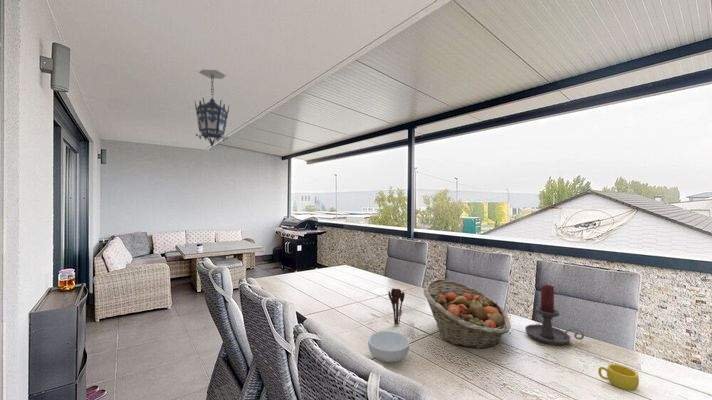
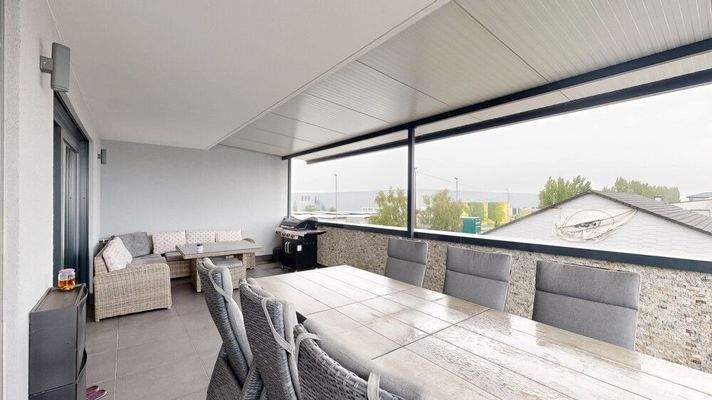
- hanging lantern [194,69,231,147]
- cereal bowl [367,330,410,363]
- cup [597,363,640,392]
- fruit basket [422,278,511,350]
- candle holder [524,284,585,346]
- utensil holder [387,288,406,326]
